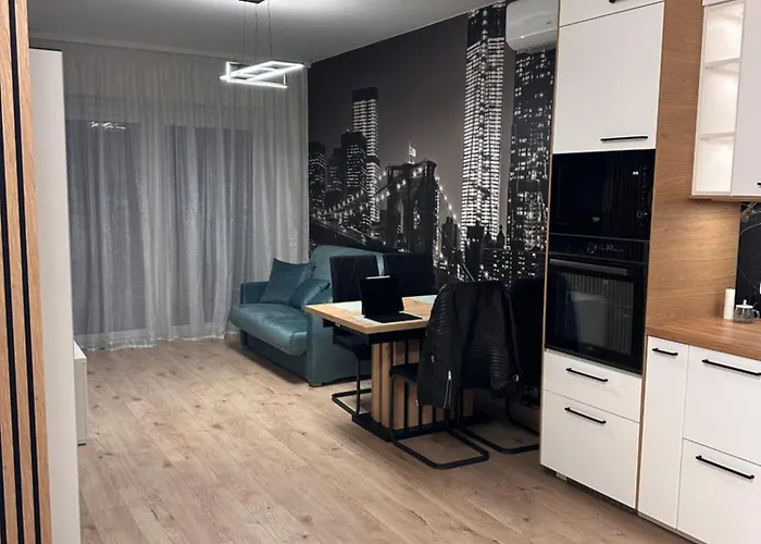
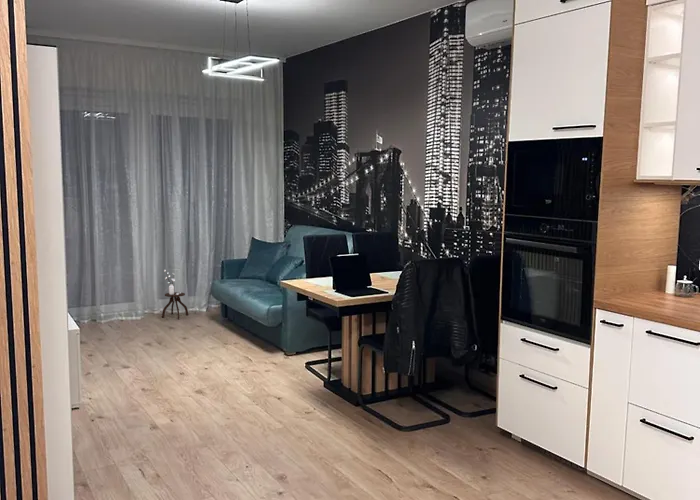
+ side table [161,269,189,320]
